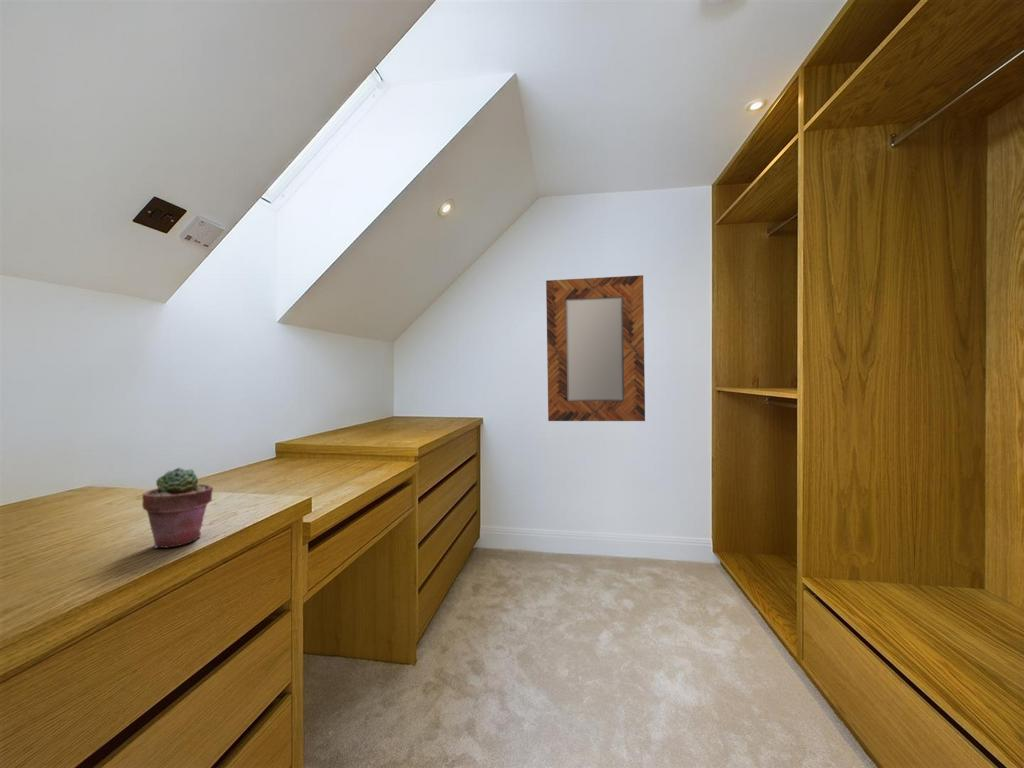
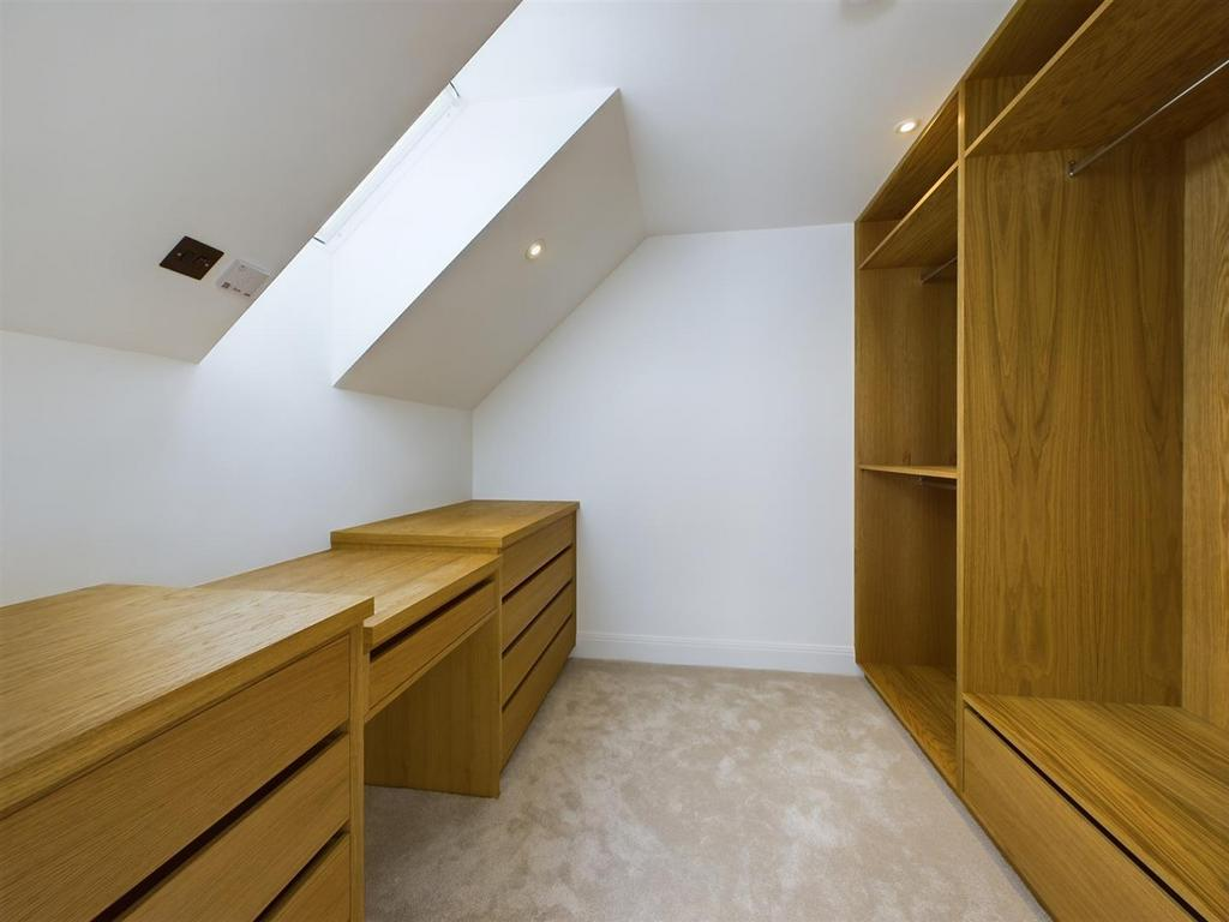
- potted succulent [141,467,214,549]
- home mirror [545,274,646,422]
